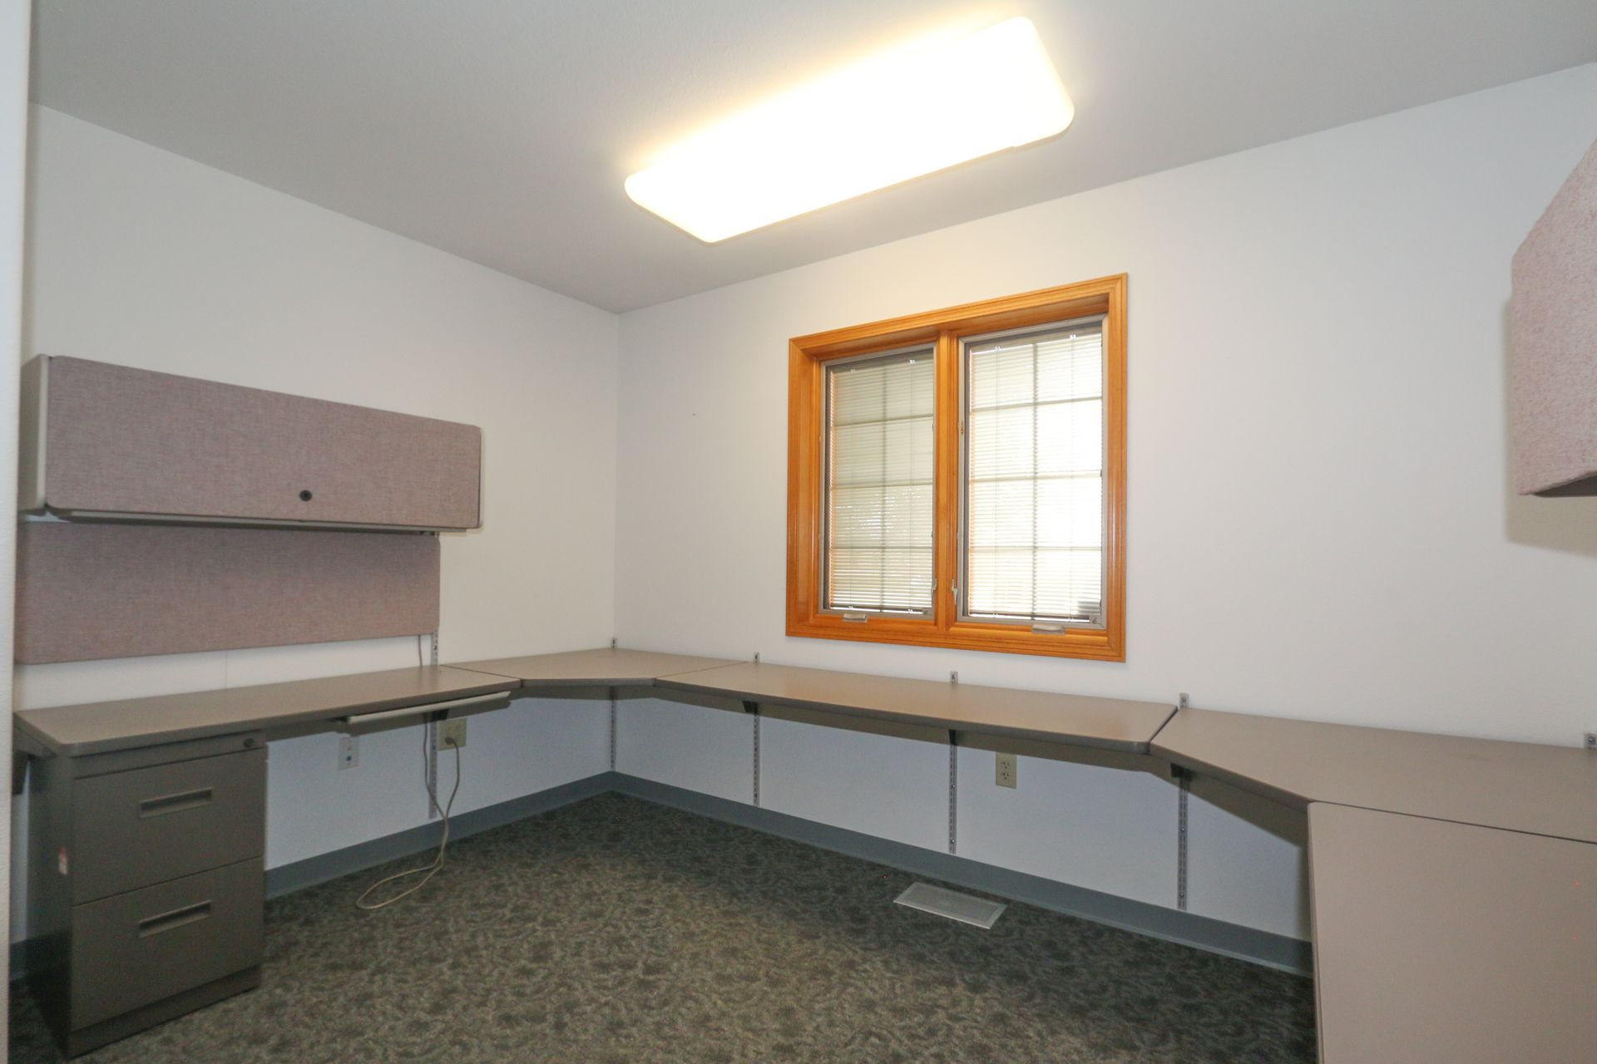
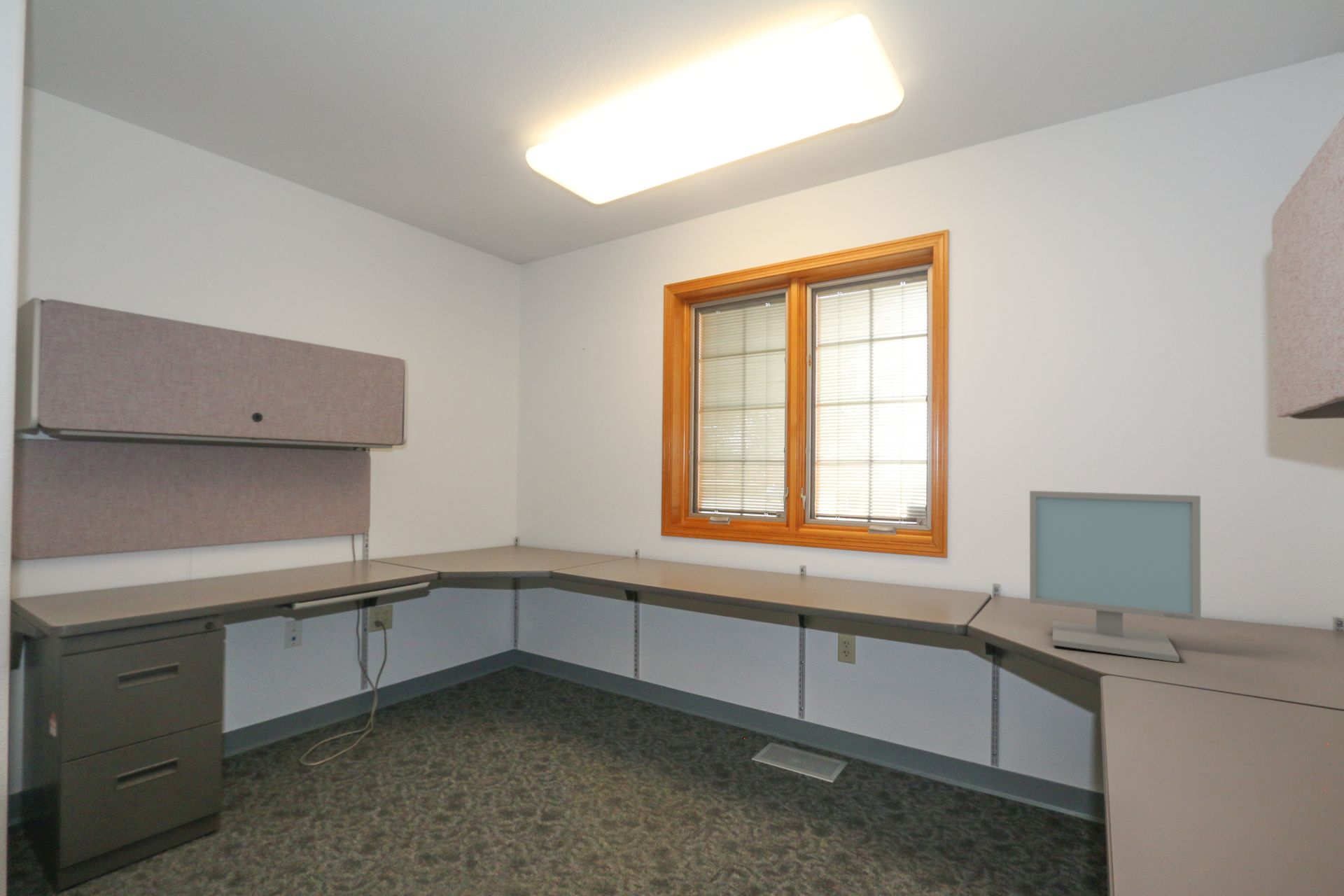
+ computer monitor [1029,490,1202,663]
